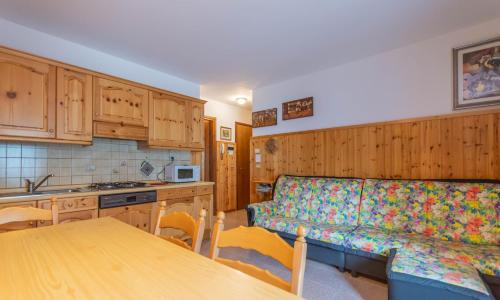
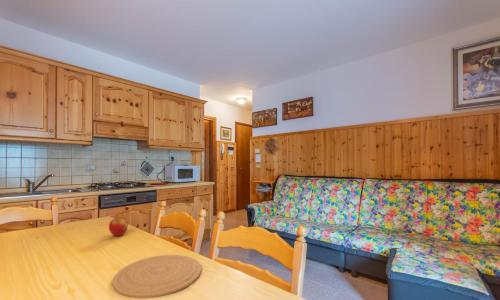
+ apple [108,217,129,237]
+ plate [112,254,202,299]
